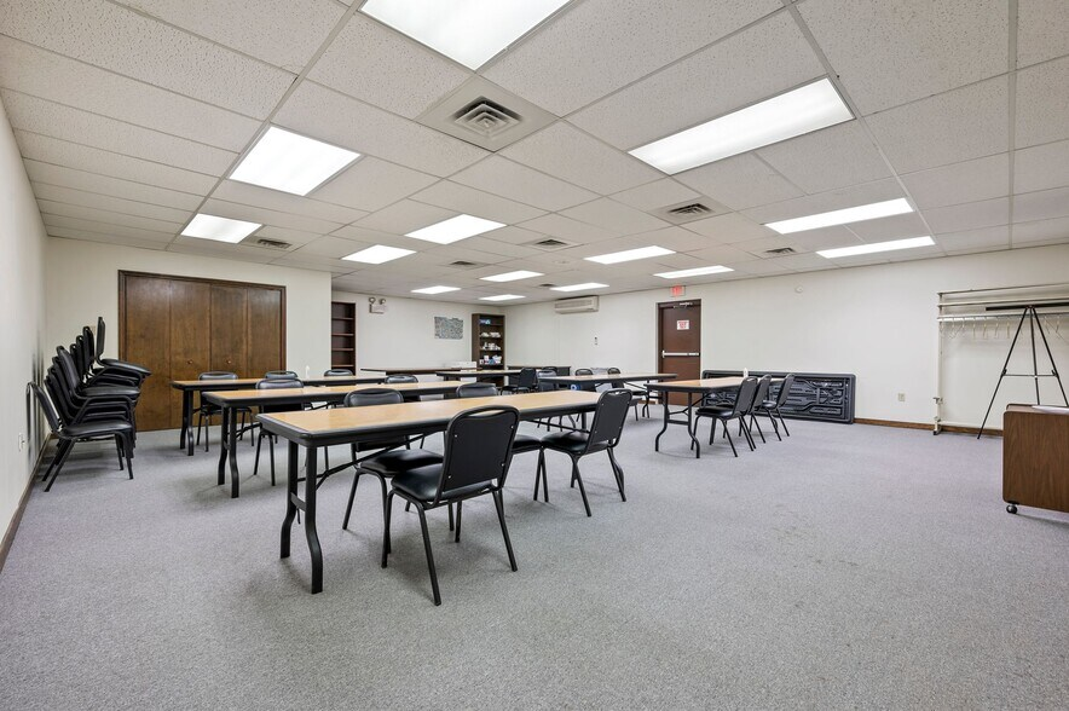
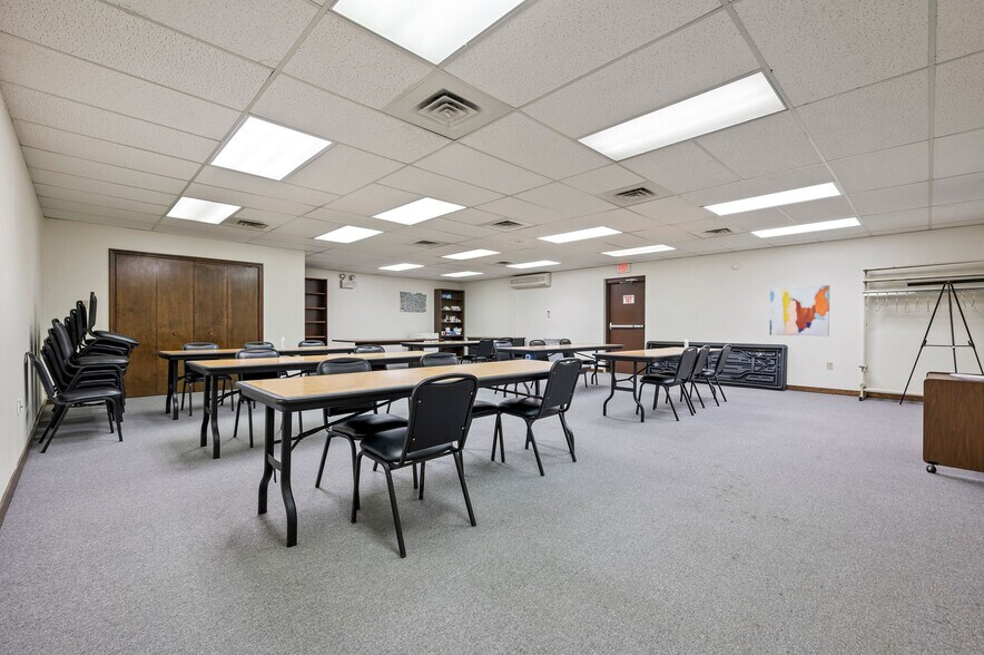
+ wall art [769,284,830,338]
